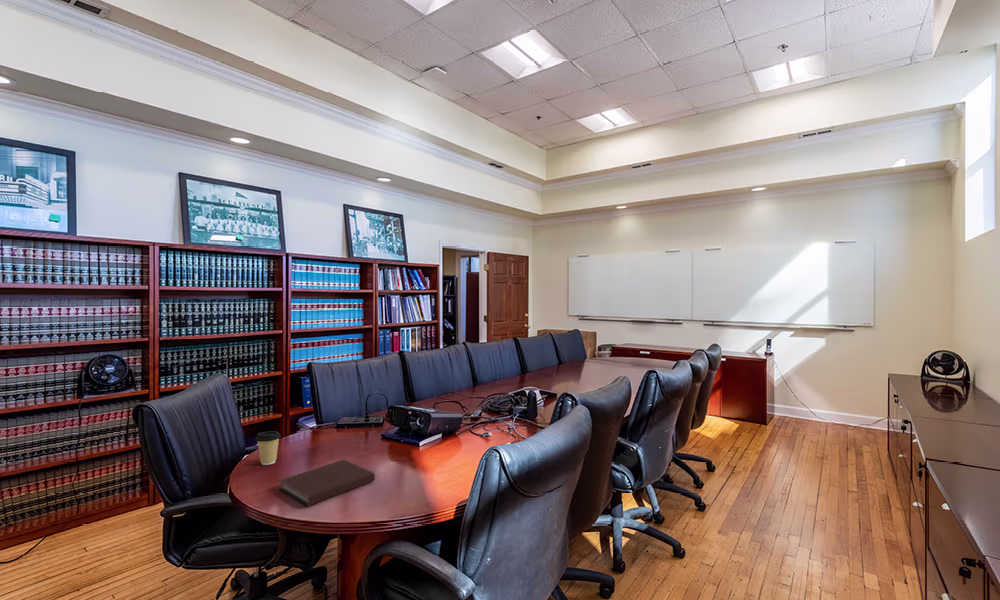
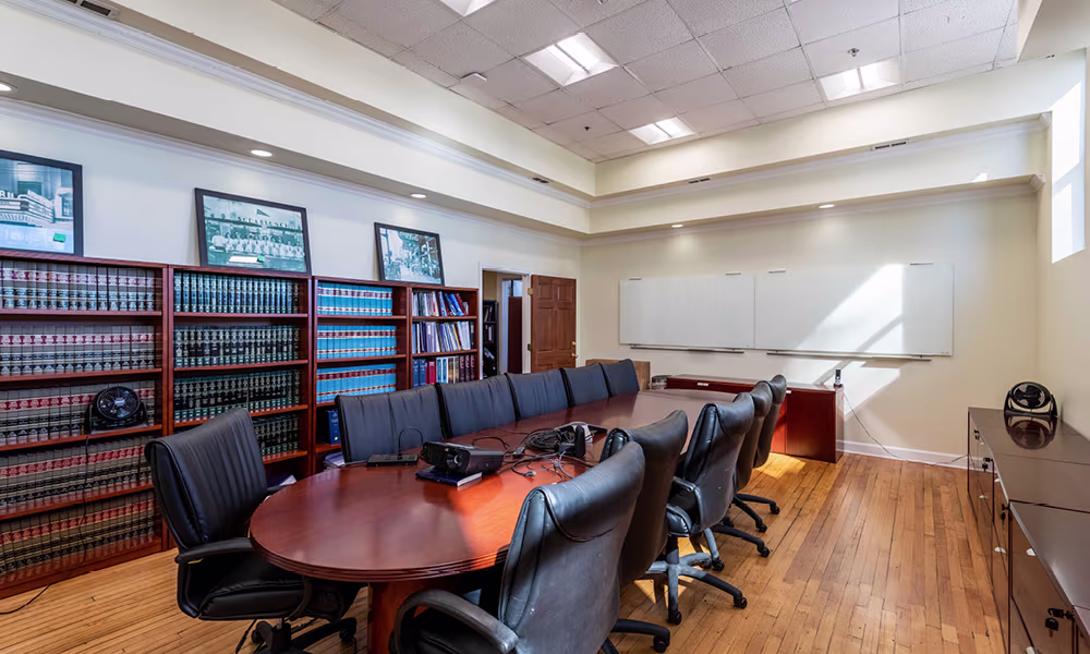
- coffee cup [255,430,282,466]
- notebook [277,459,376,507]
